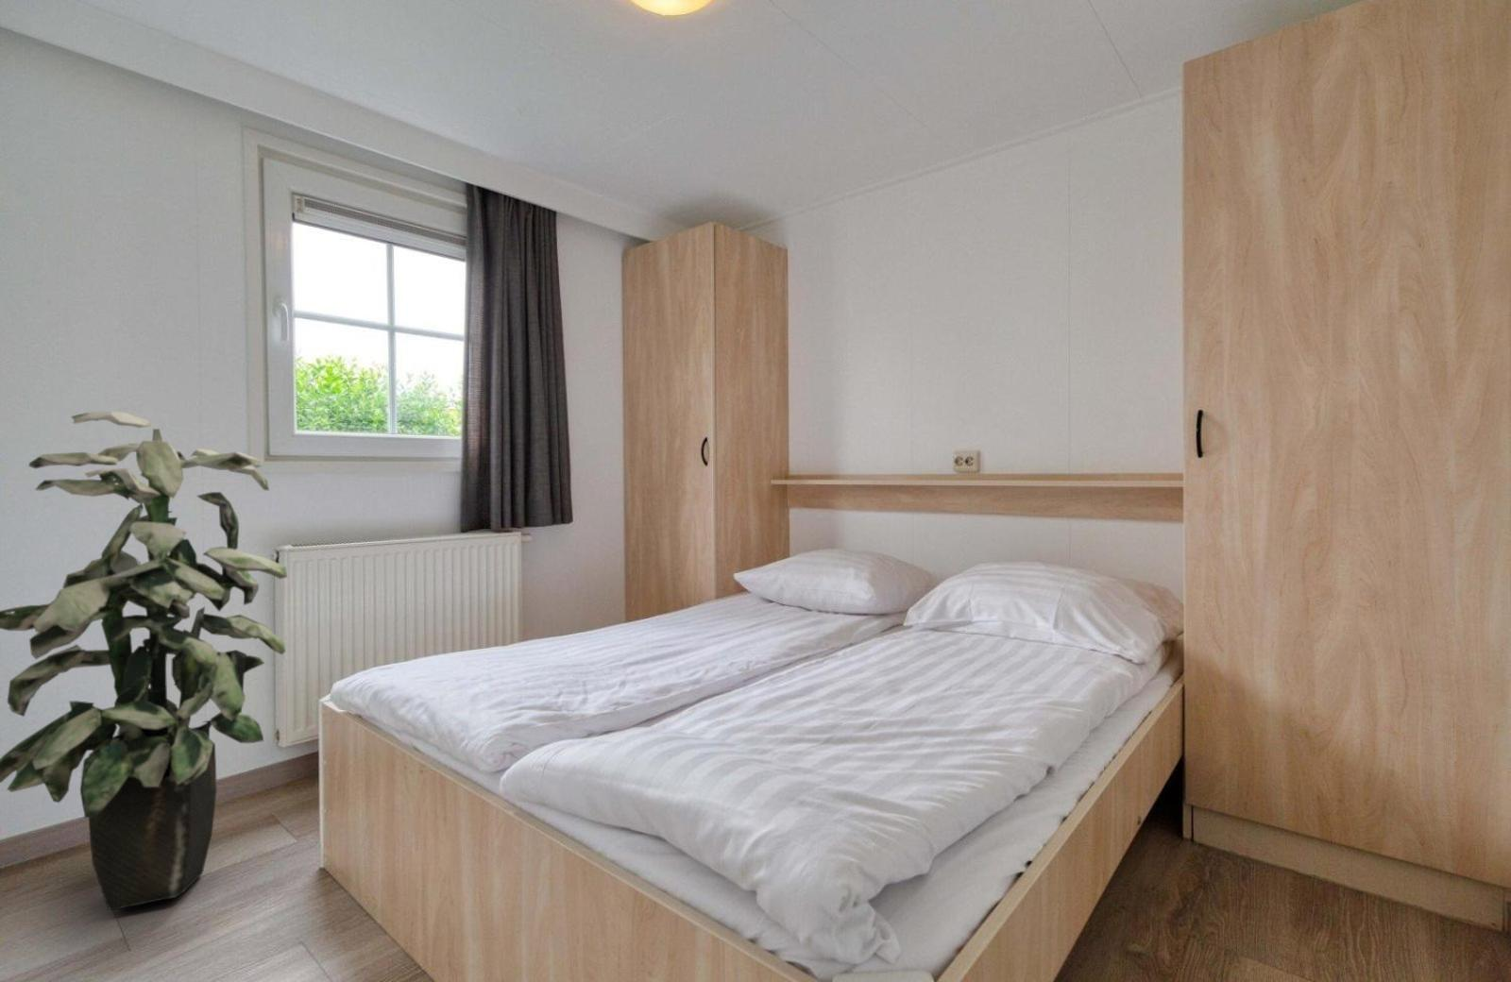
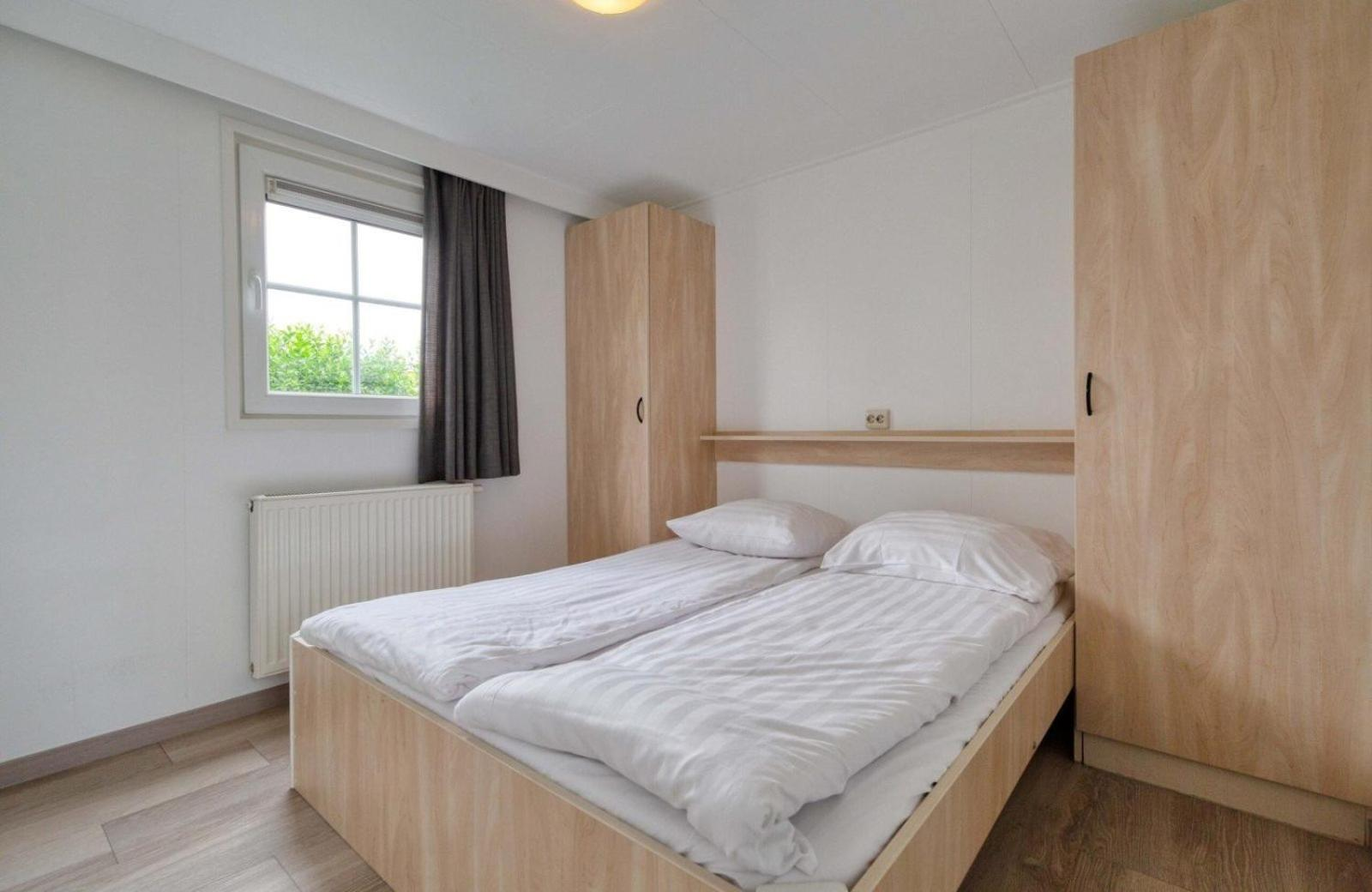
- indoor plant [0,411,289,910]
